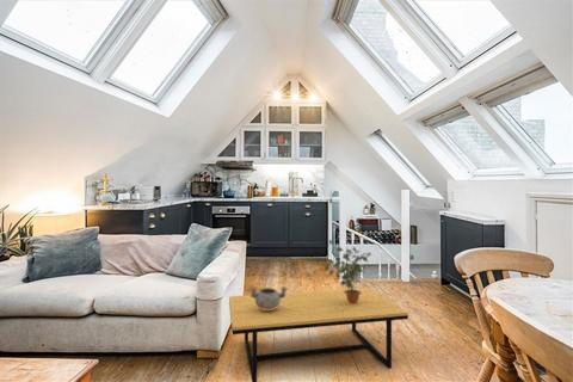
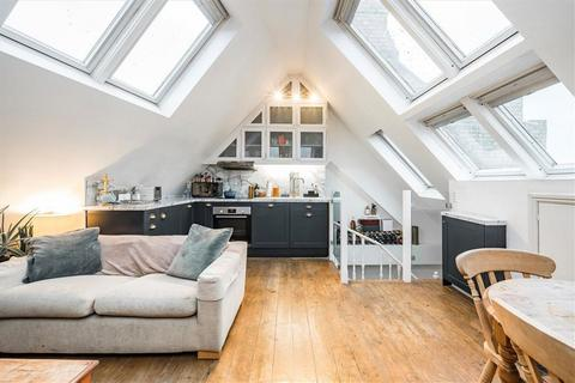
- coffee table [228,286,409,382]
- potted plant [321,246,372,304]
- decorative bowl [248,285,289,310]
